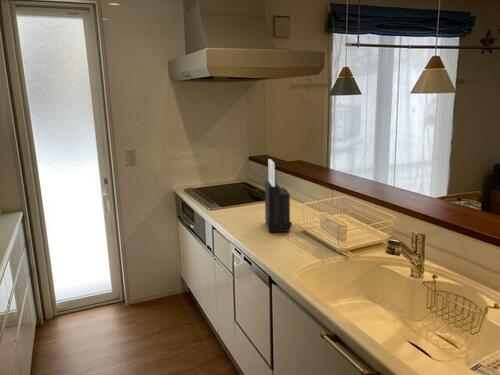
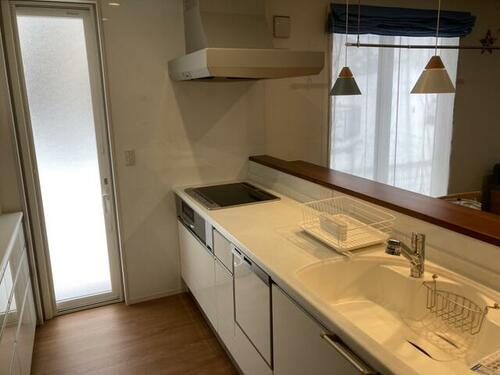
- knife block [264,158,293,234]
